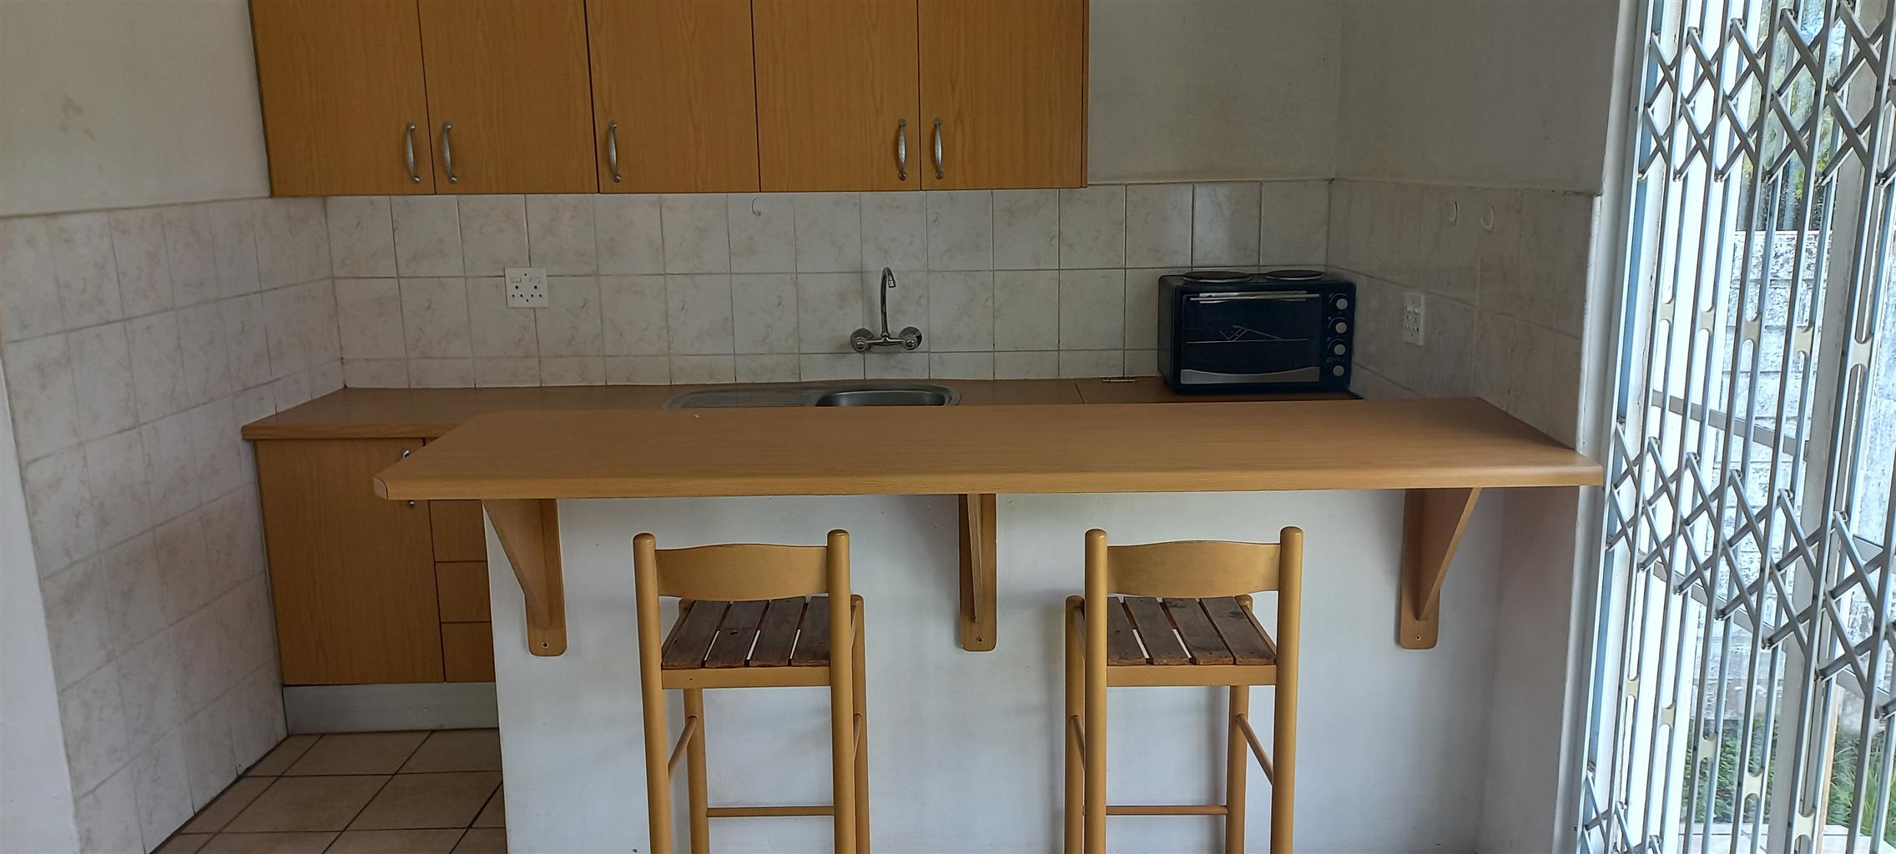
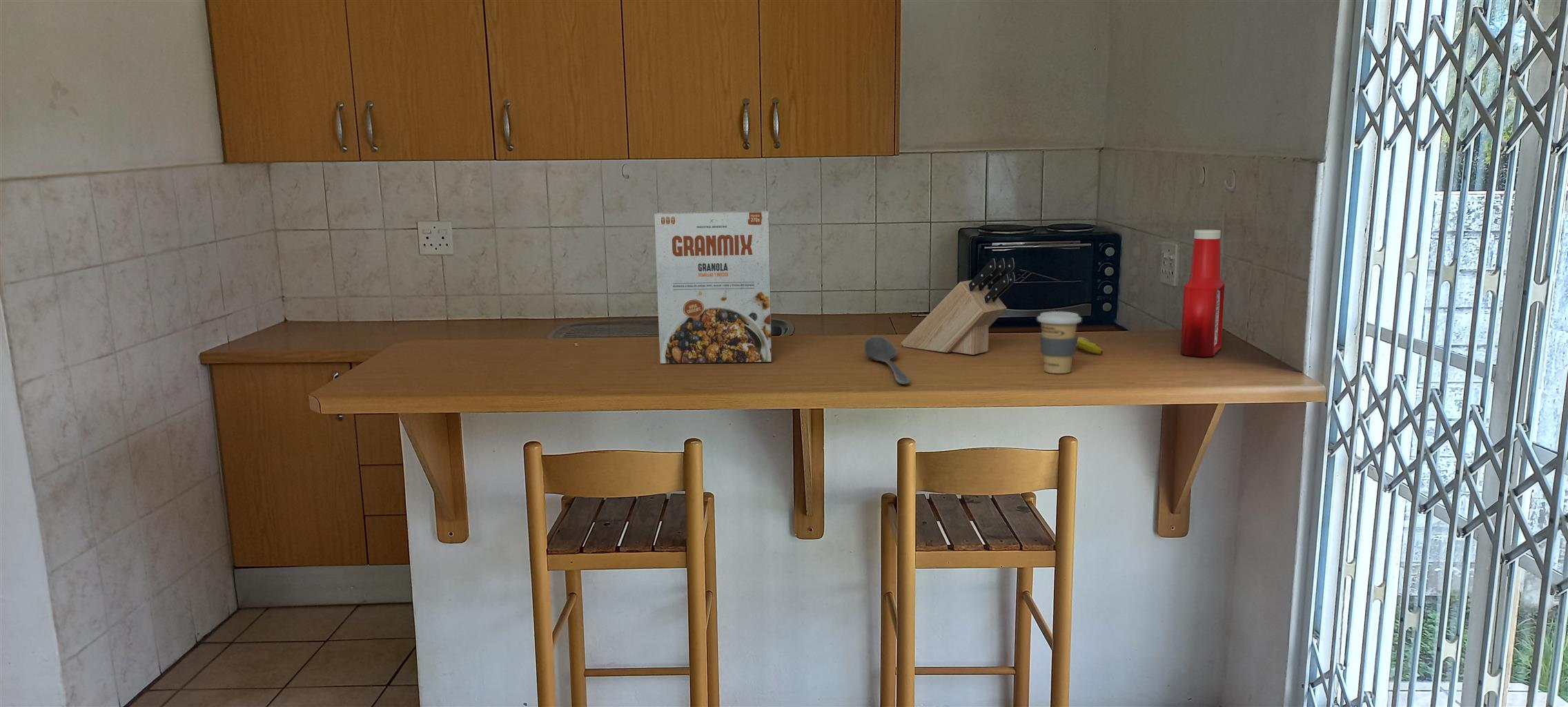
+ stirrer [863,336,910,385]
+ soap bottle [1180,229,1226,358]
+ banana [1077,336,1104,354]
+ coffee cup [1037,311,1082,374]
+ knife block [901,258,1016,356]
+ cereal box [654,210,772,364]
